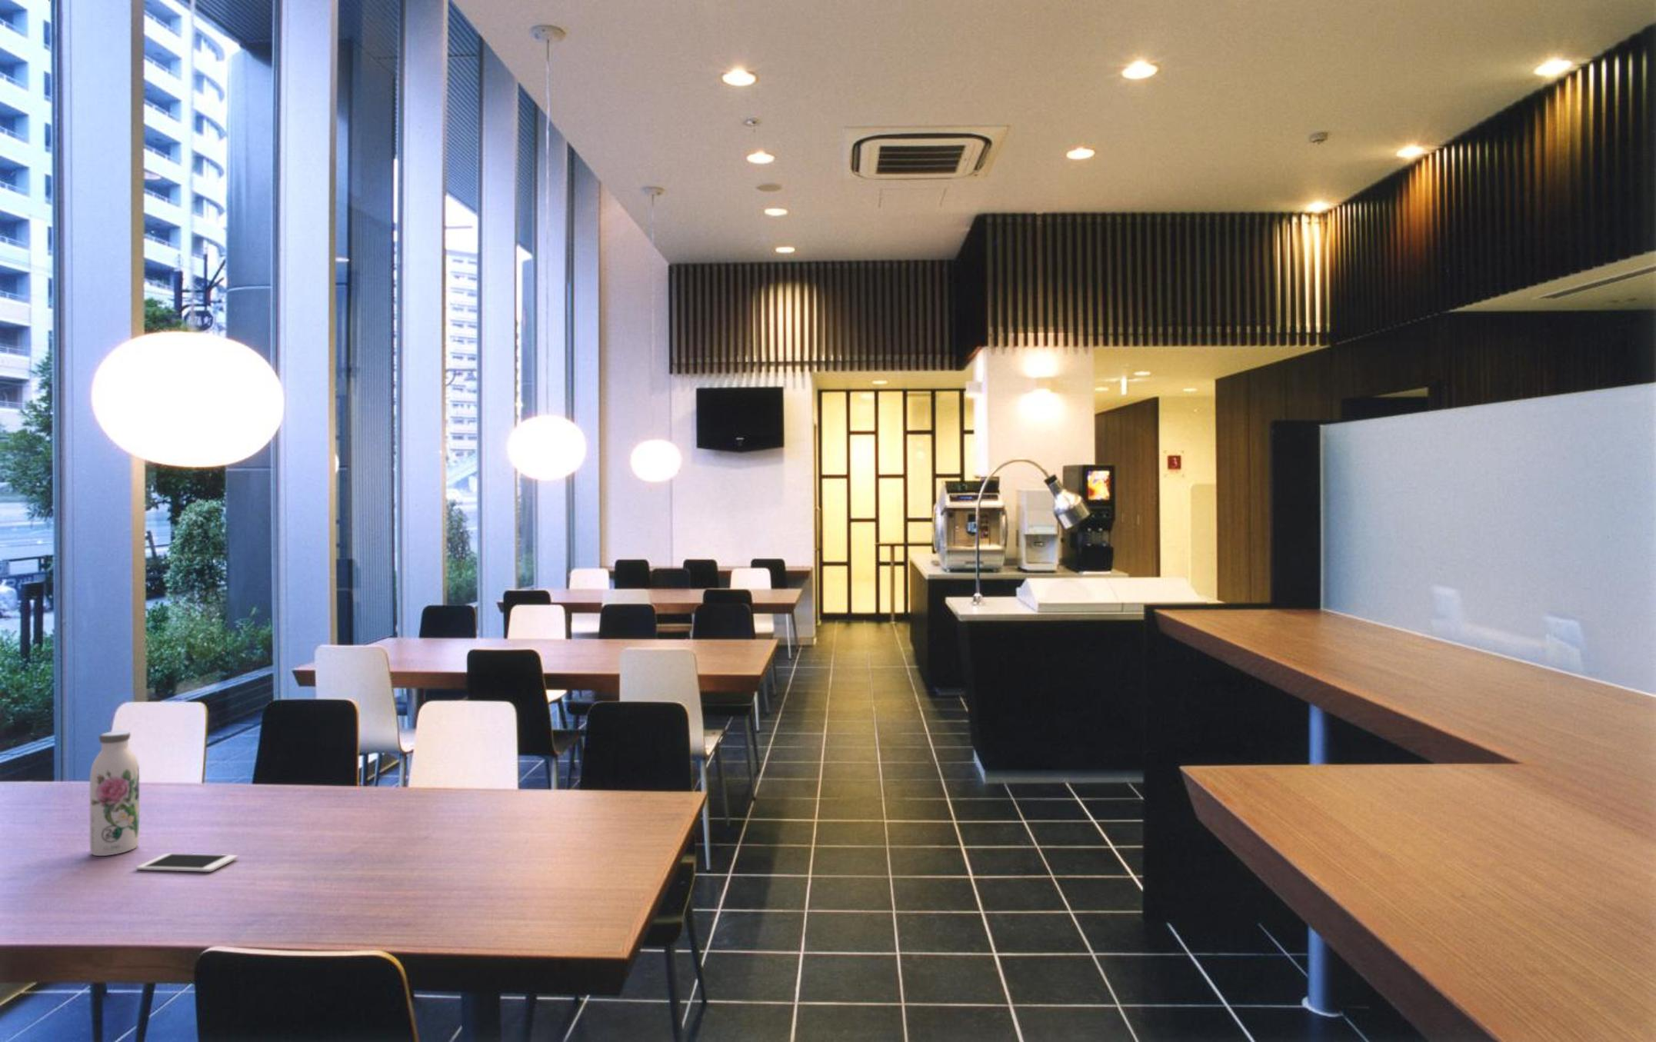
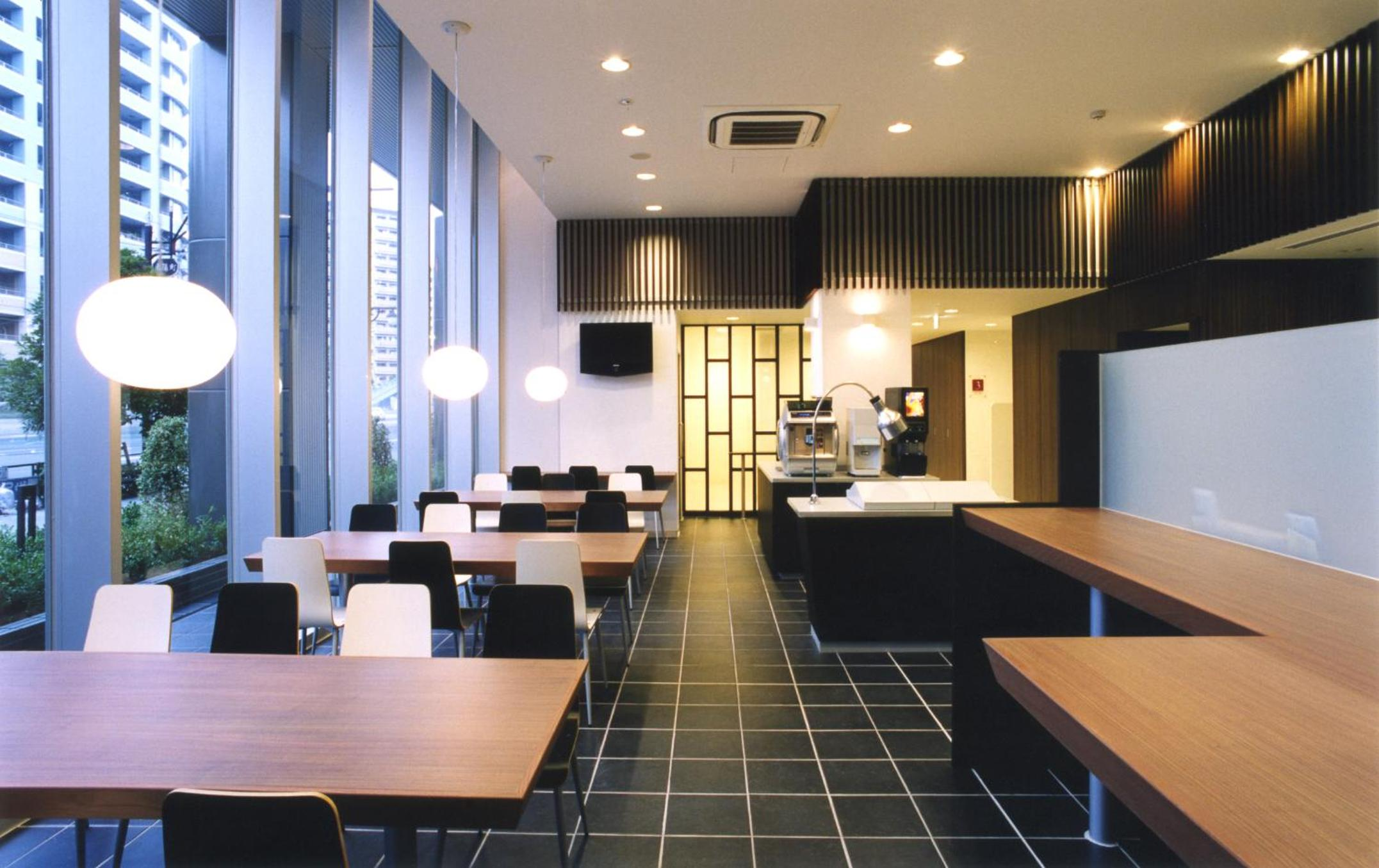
- cell phone [136,852,239,873]
- water bottle [89,730,141,857]
